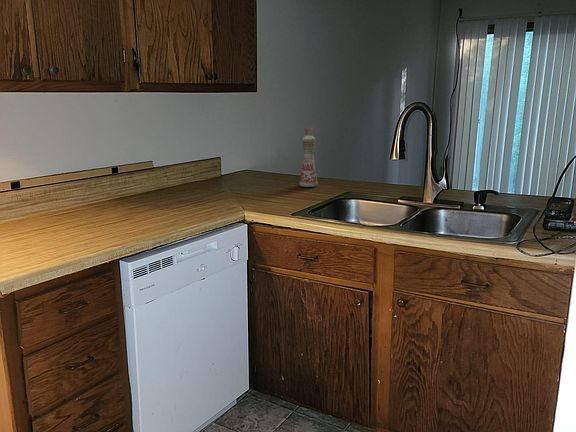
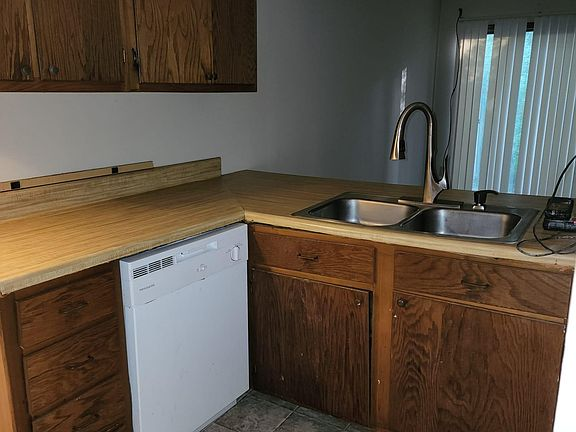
- bottle [298,126,318,188]
